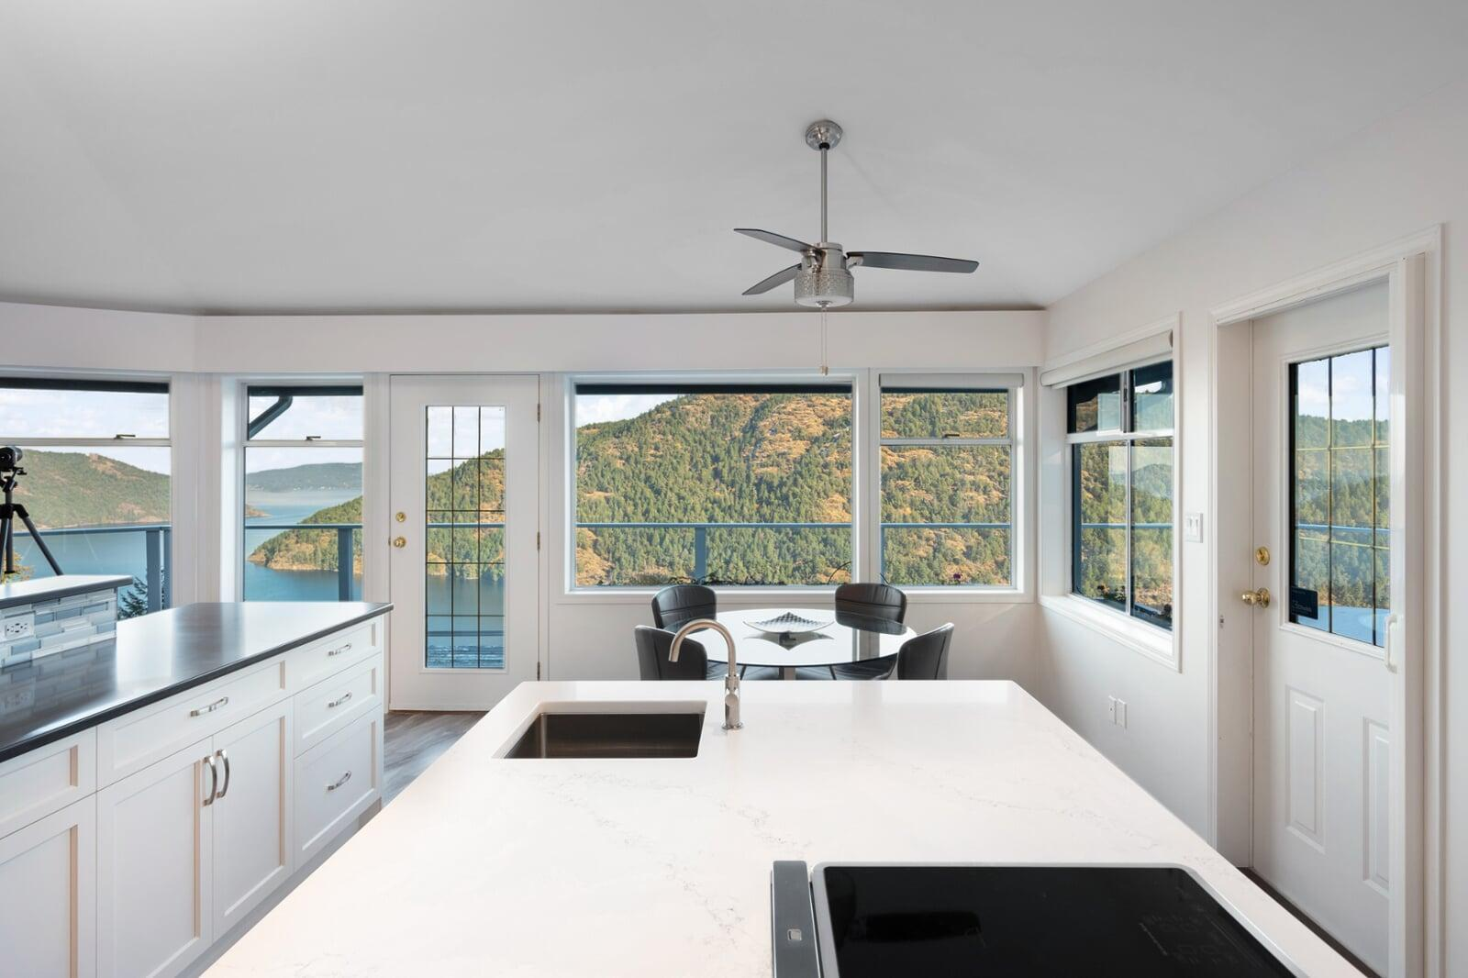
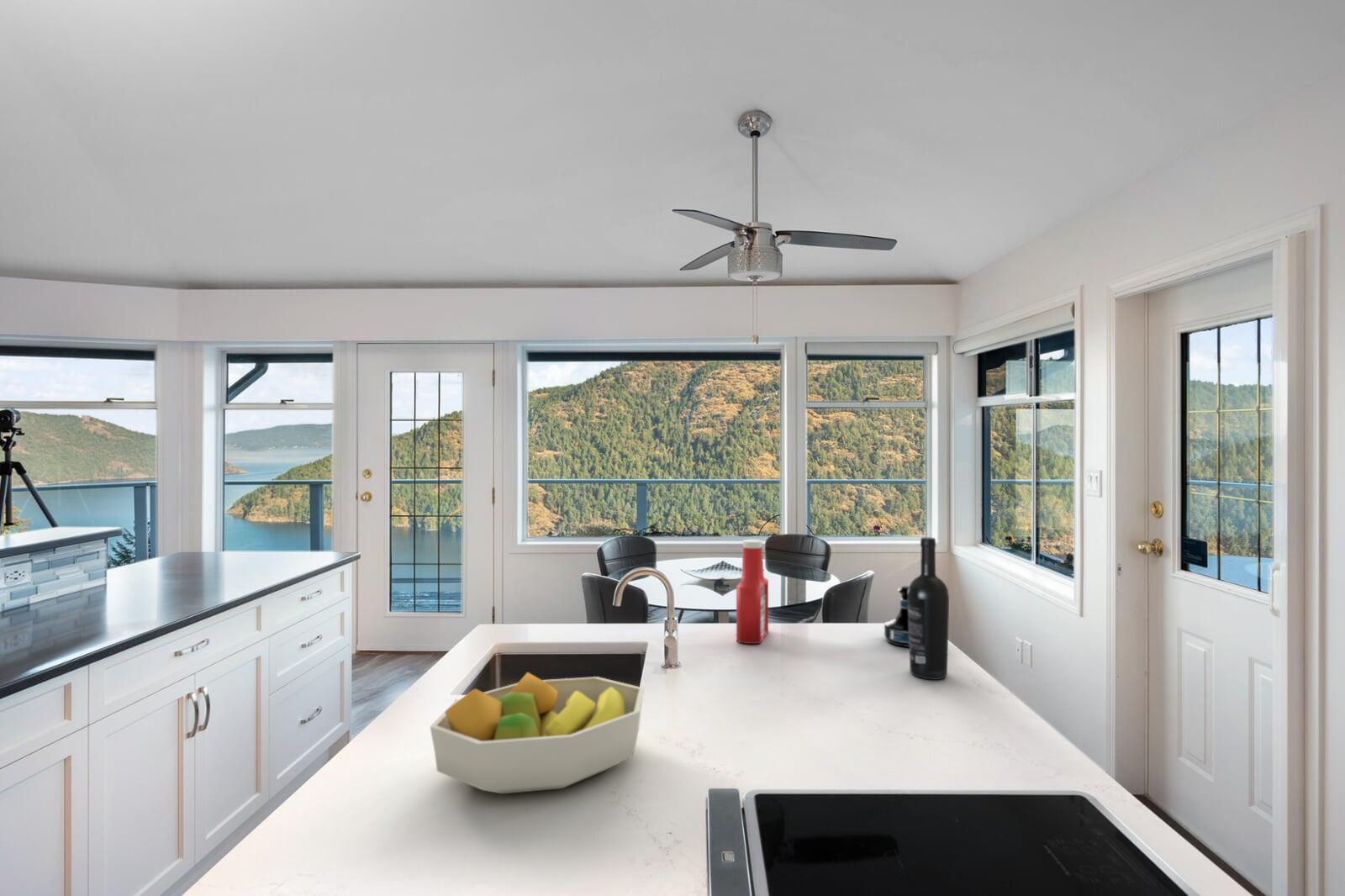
+ fruit bowl [429,672,645,795]
+ tequila bottle [883,585,910,648]
+ soap bottle [736,539,769,645]
+ wine bottle [908,536,950,681]
